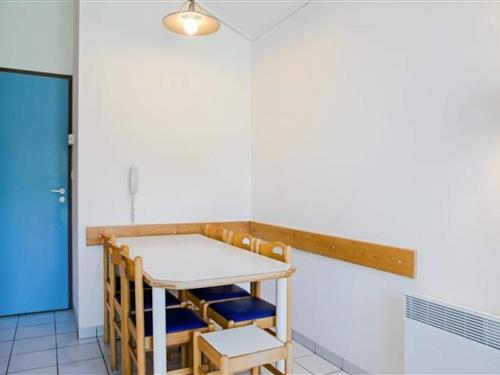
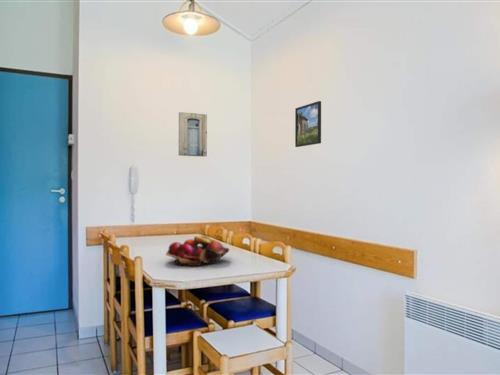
+ fruit basket [165,235,230,267]
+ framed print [294,100,322,148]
+ wall art [178,111,208,158]
